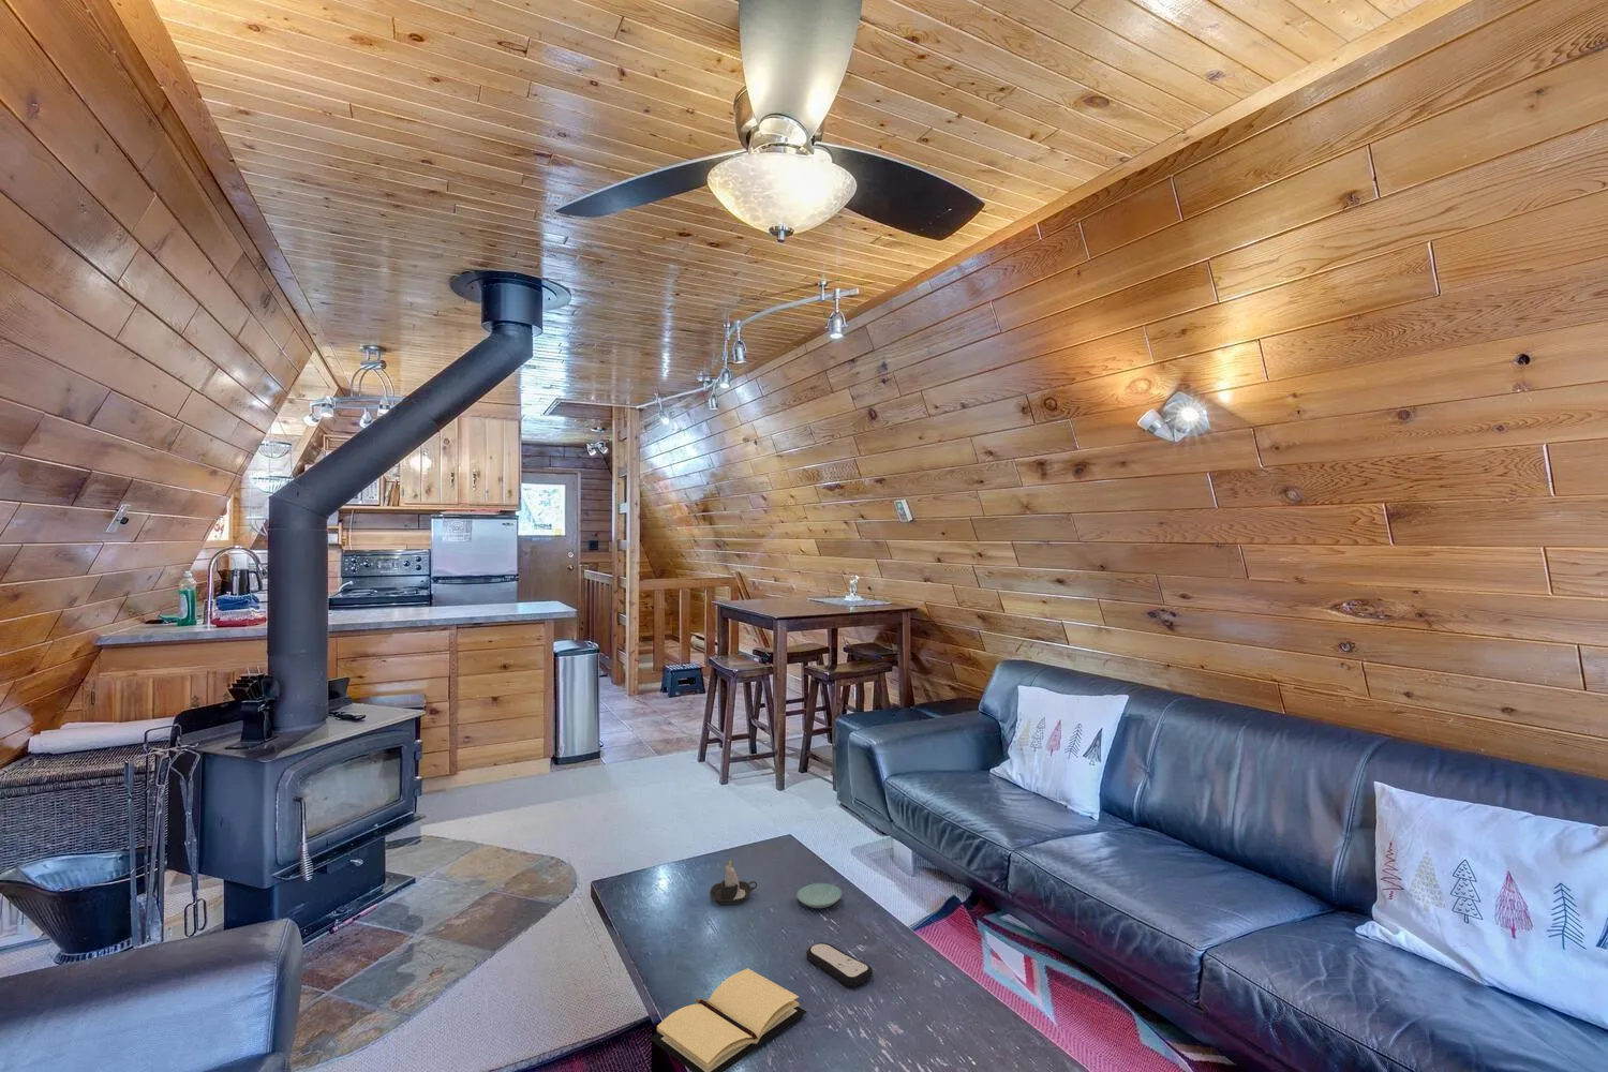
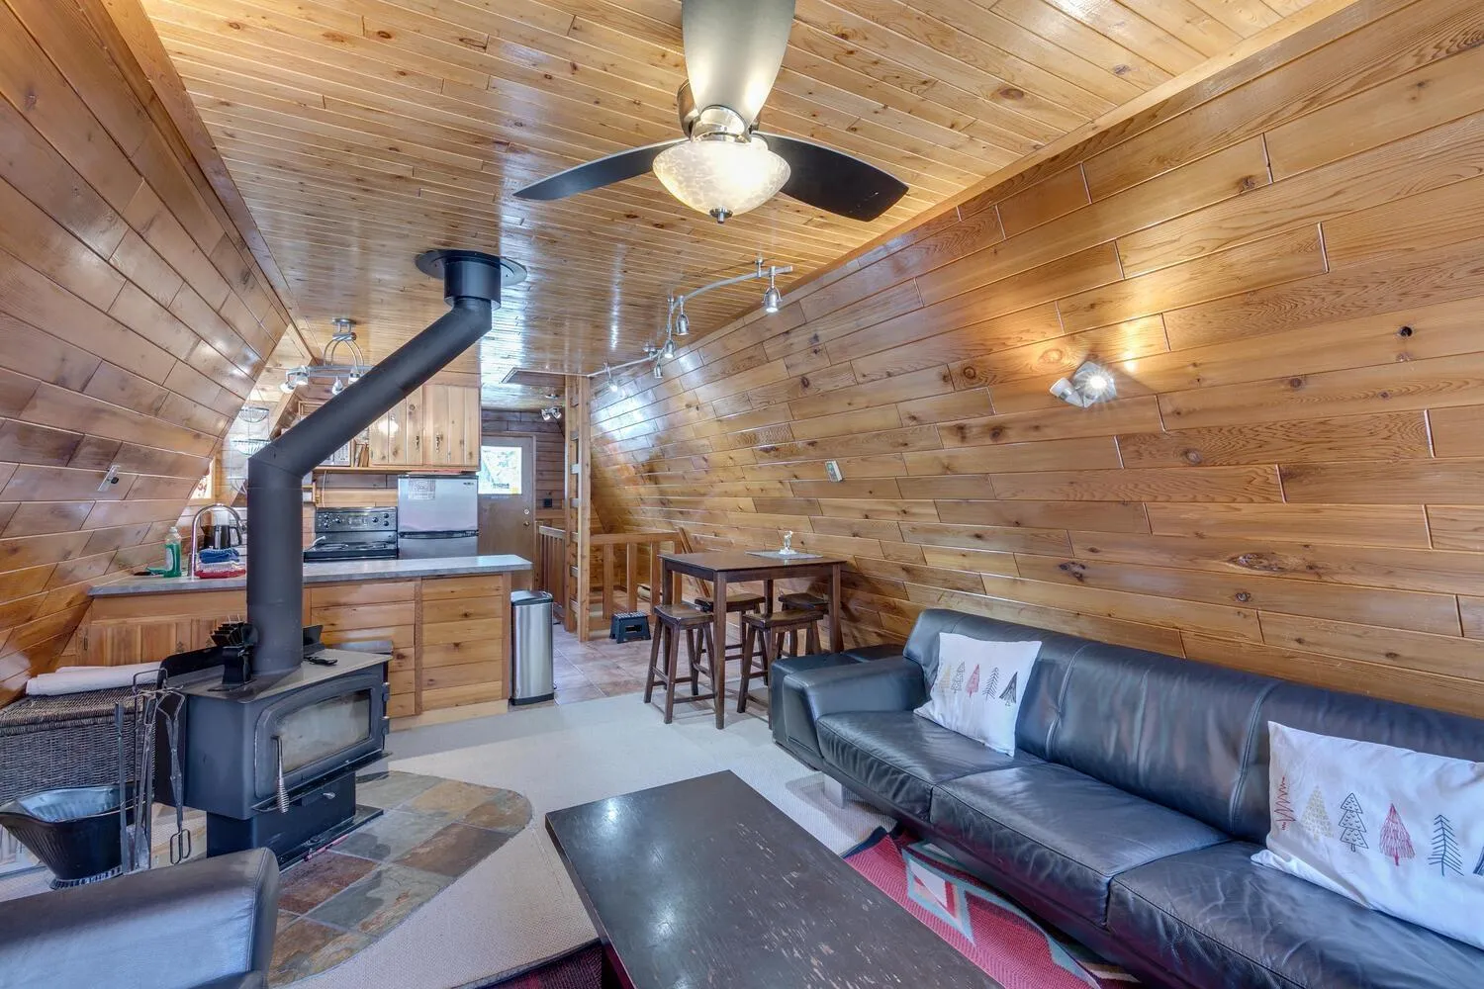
- saucer [796,882,842,909]
- book [648,968,809,1072]
- remote control [805,942,873,988]
- candle [708,858,757,904]
